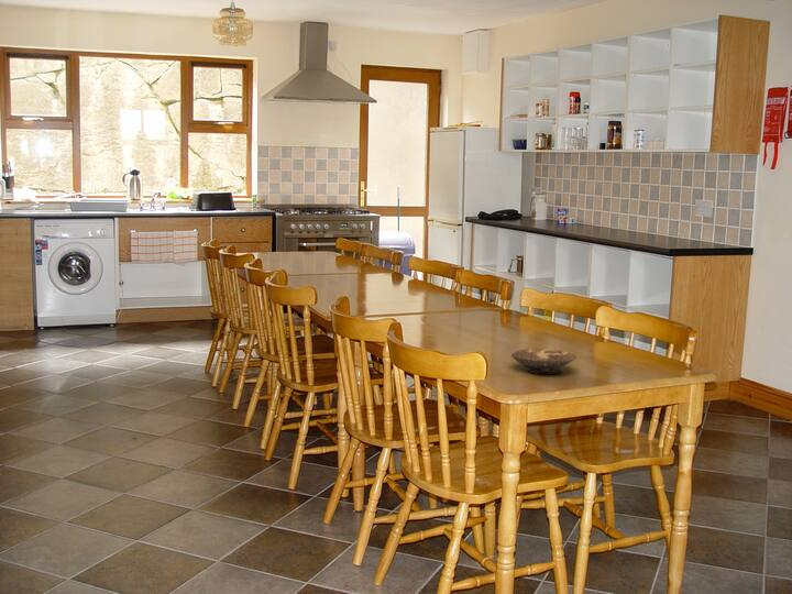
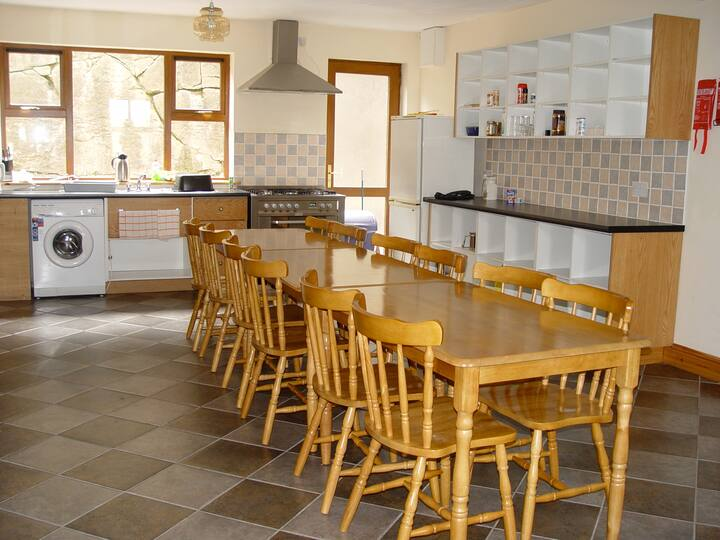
- bowl [510,348,578,375]
